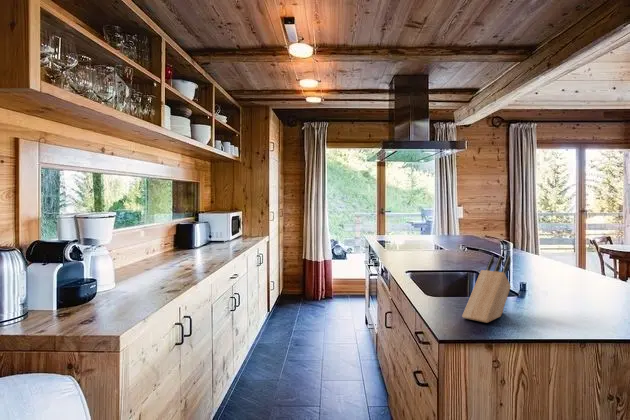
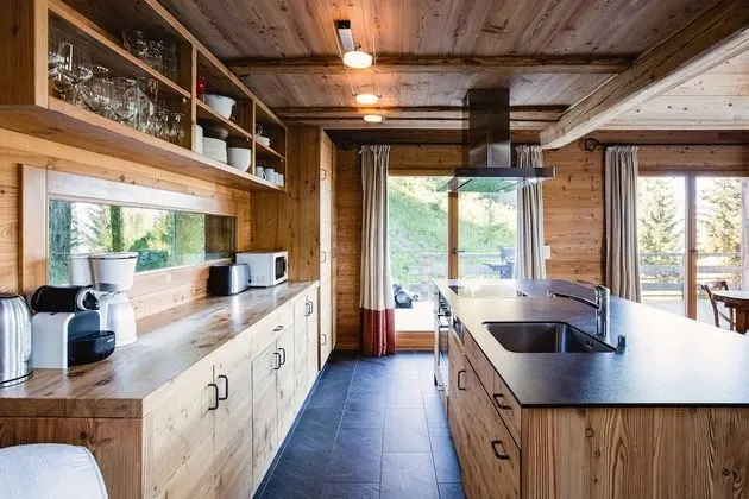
- knife block [461,255,512,324]
